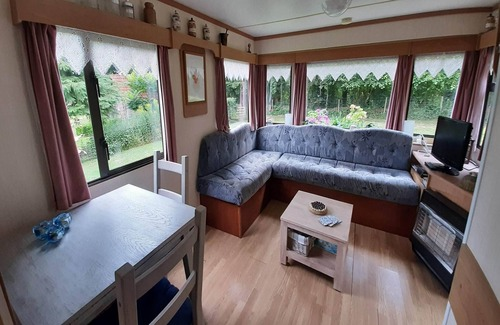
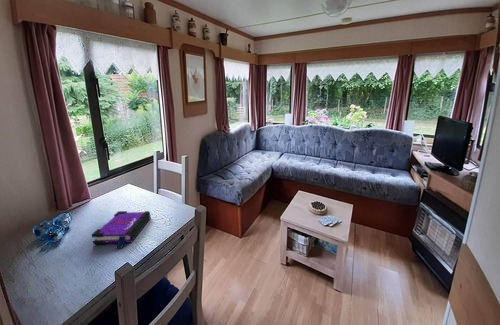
+ board game [91,210,152,249]
